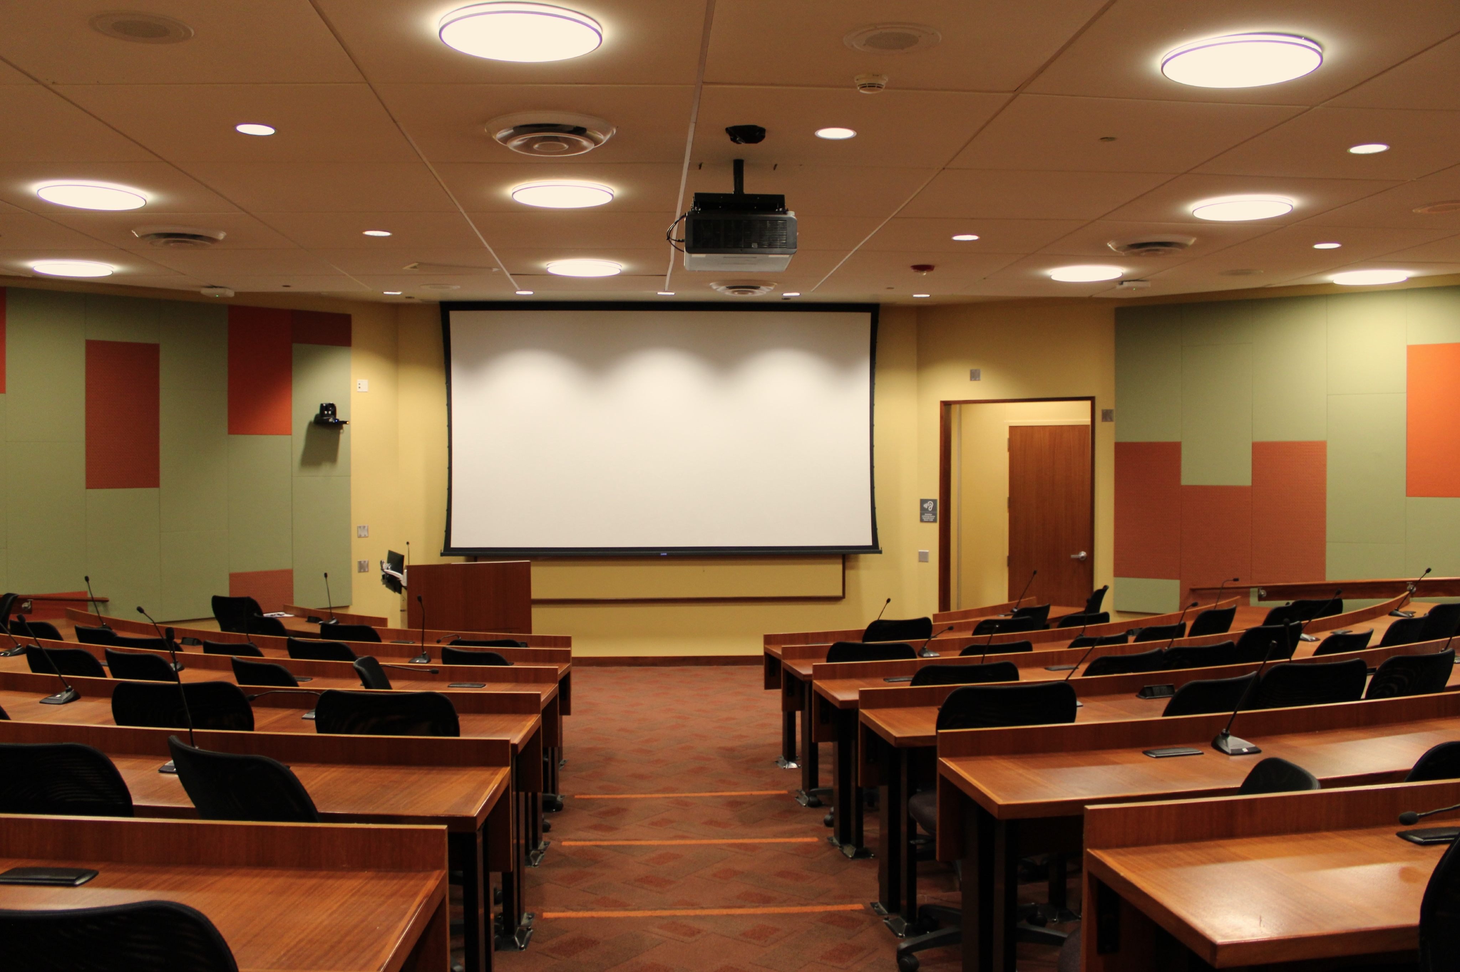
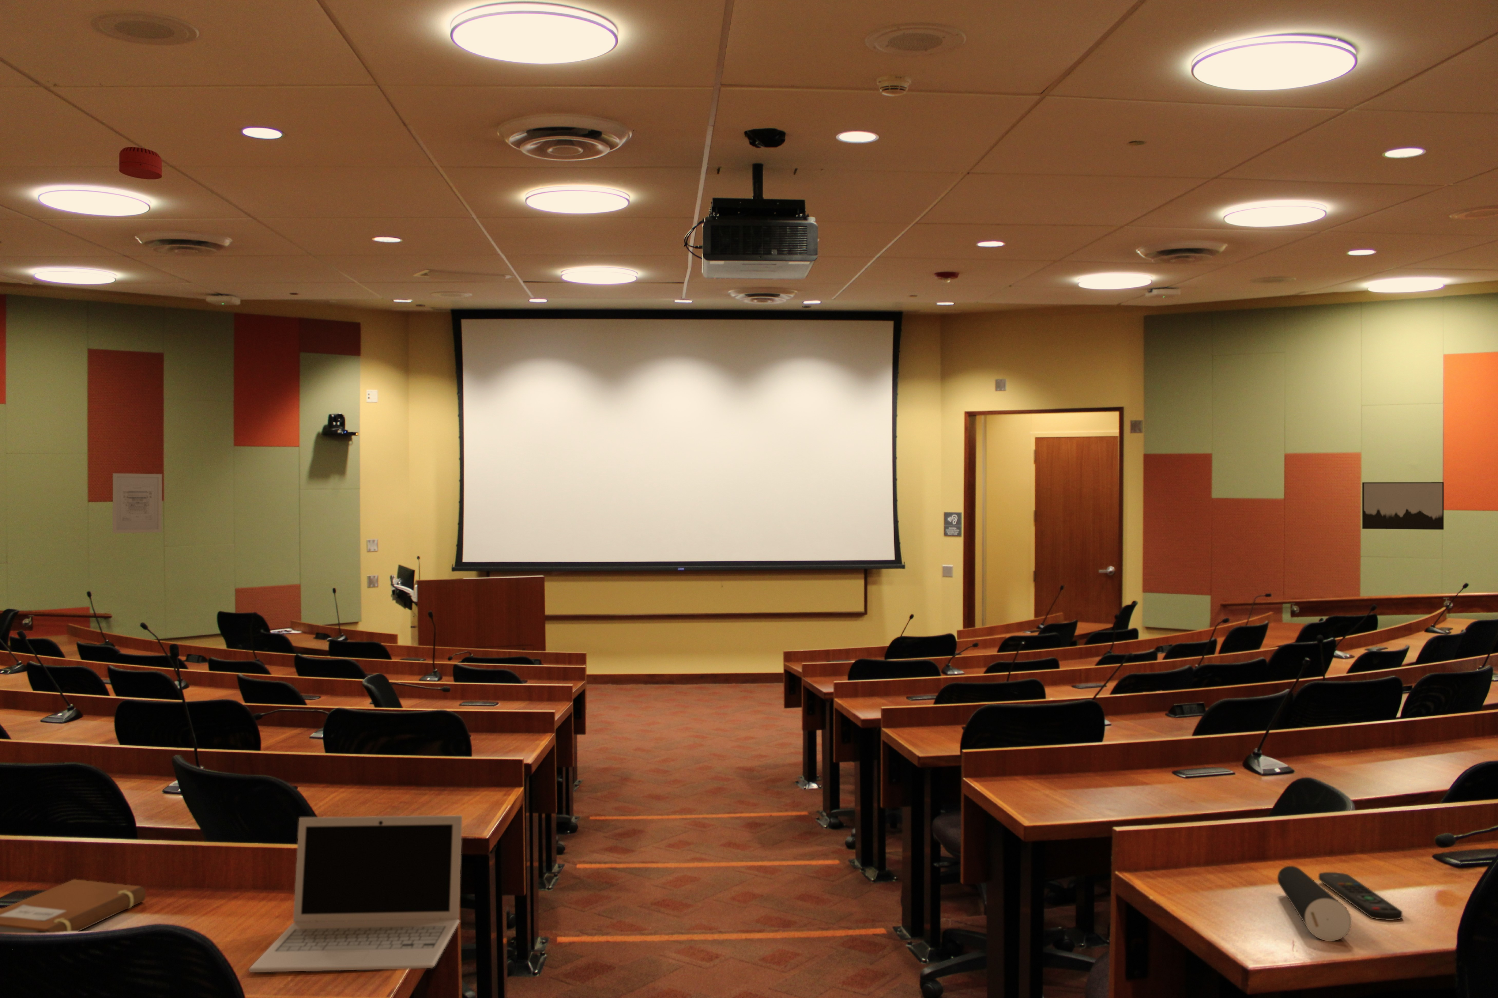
+ wall art [112,473,163,534]
+ smoke detector [118,147,163,179]
+ notebook [0,879,146,933]
+ remote control [1319,872,1402,920]
+ speaker [1277,865,1352,941]
+ laptop [248,815,462,972]
+ wall art [1362,481,1445,530]
